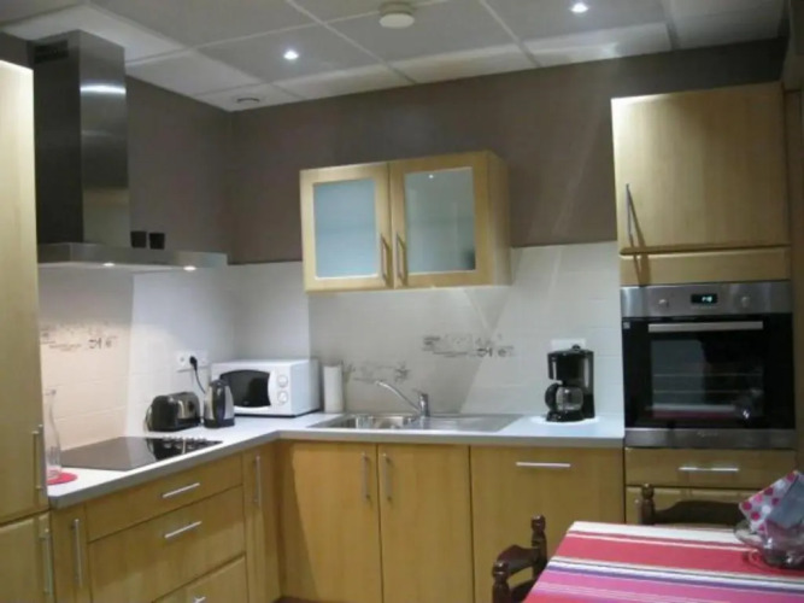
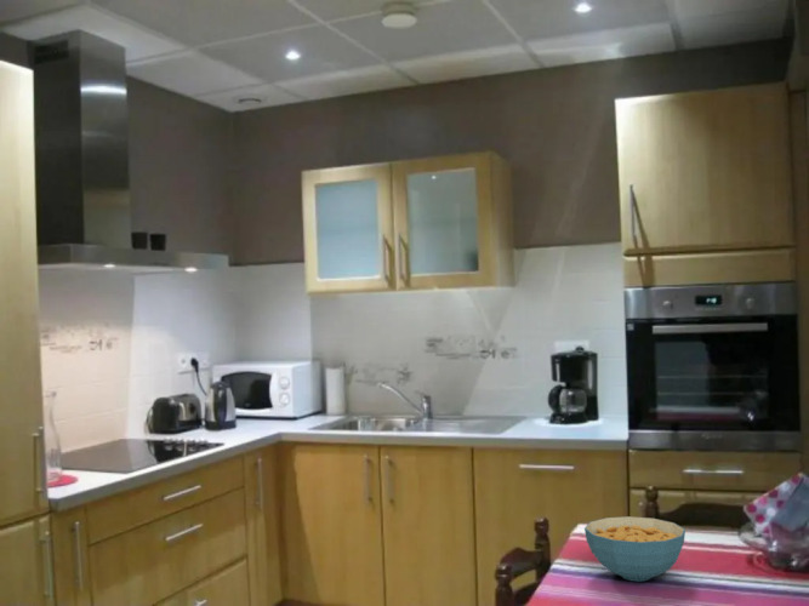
+ cereal bowl [583,515,686,583]
